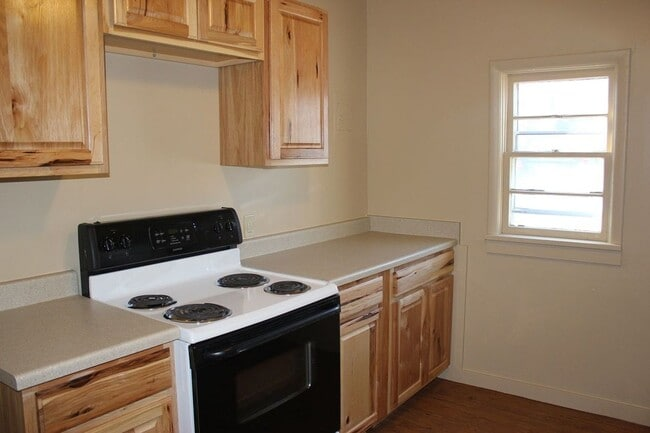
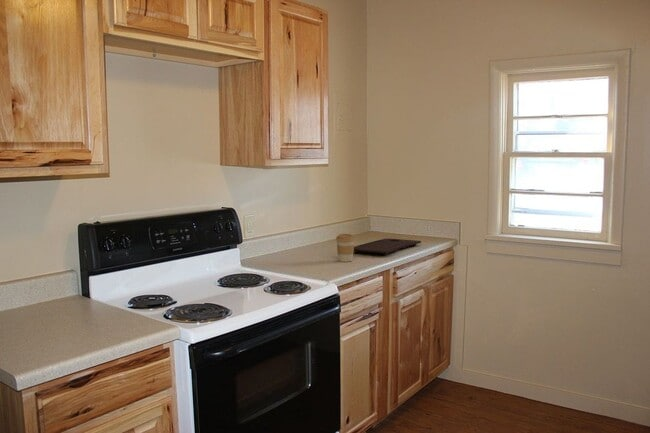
+ cutting board [353,237,422,256]
+ coffee cup [335,233,356,263]
